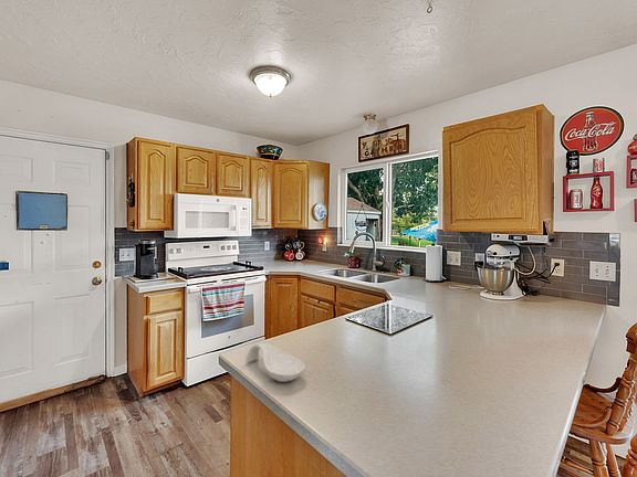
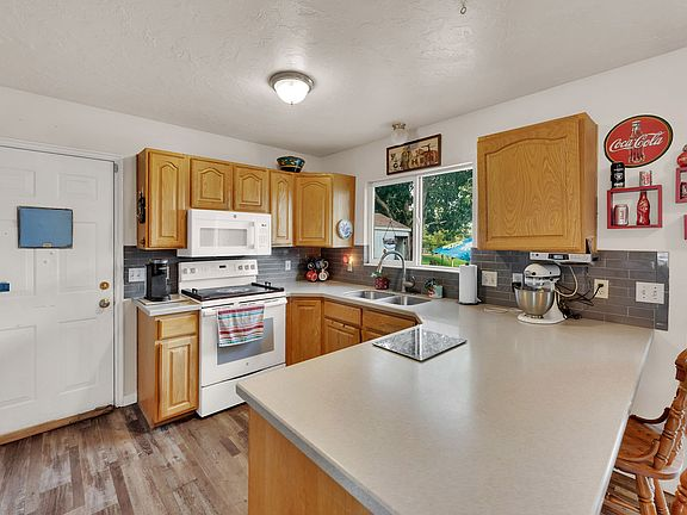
- spoon rest [246,342,306,383]
